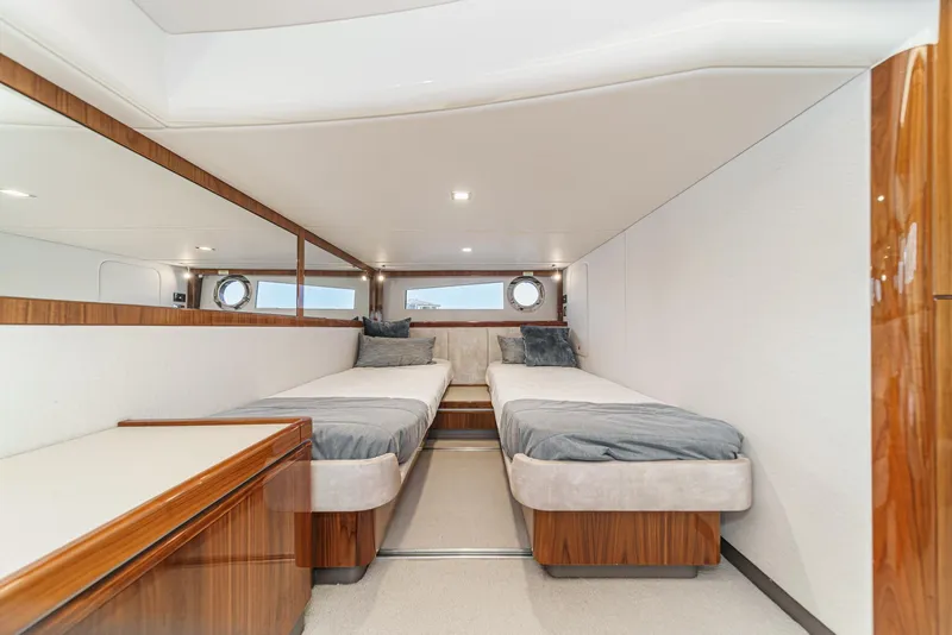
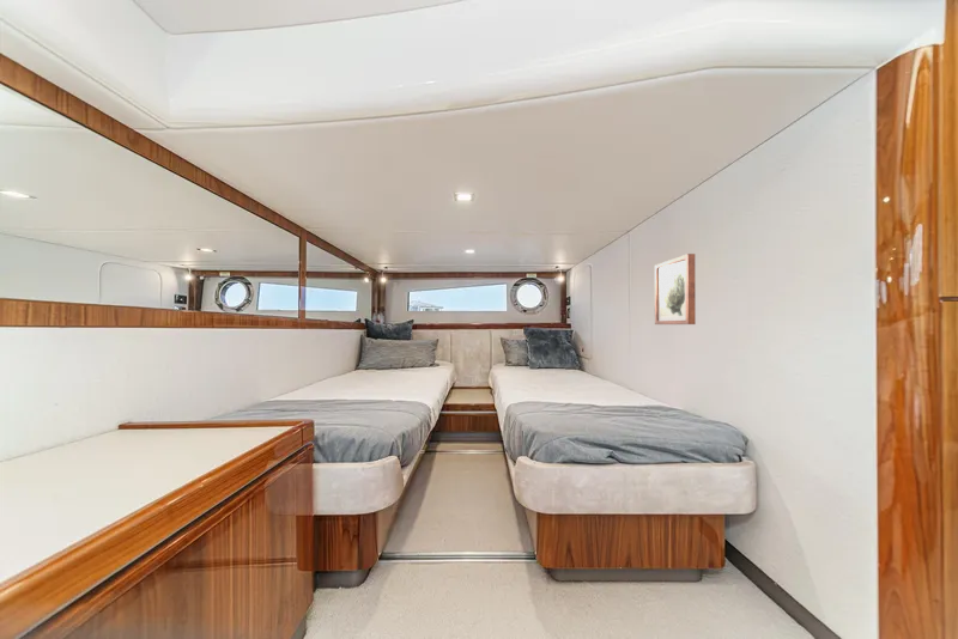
+ wall art [654,252,697,325]
